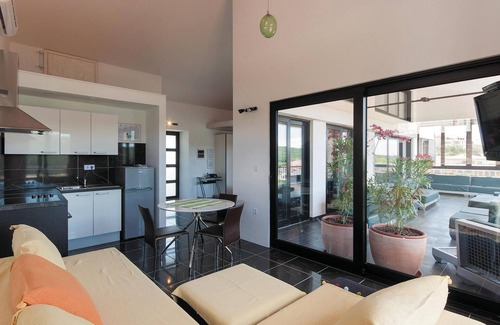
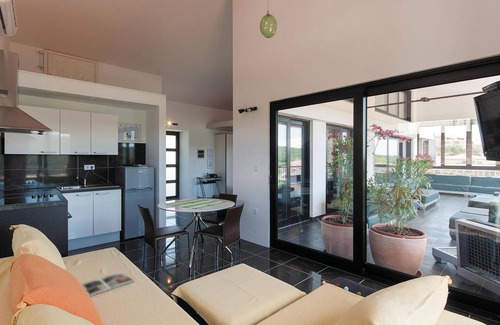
+ magazine [81,272,136,297]
